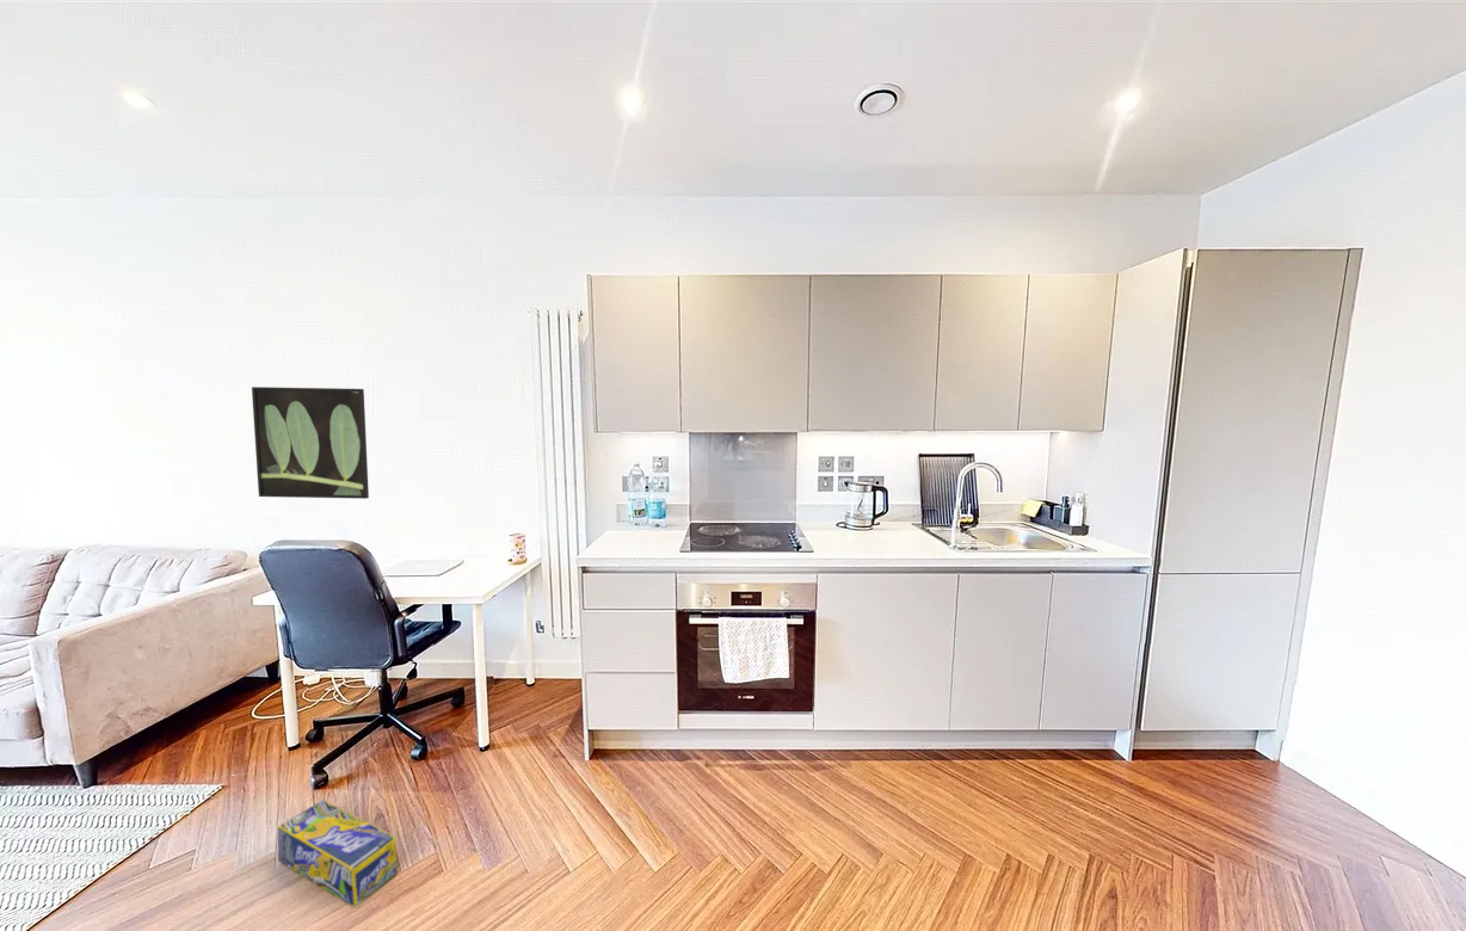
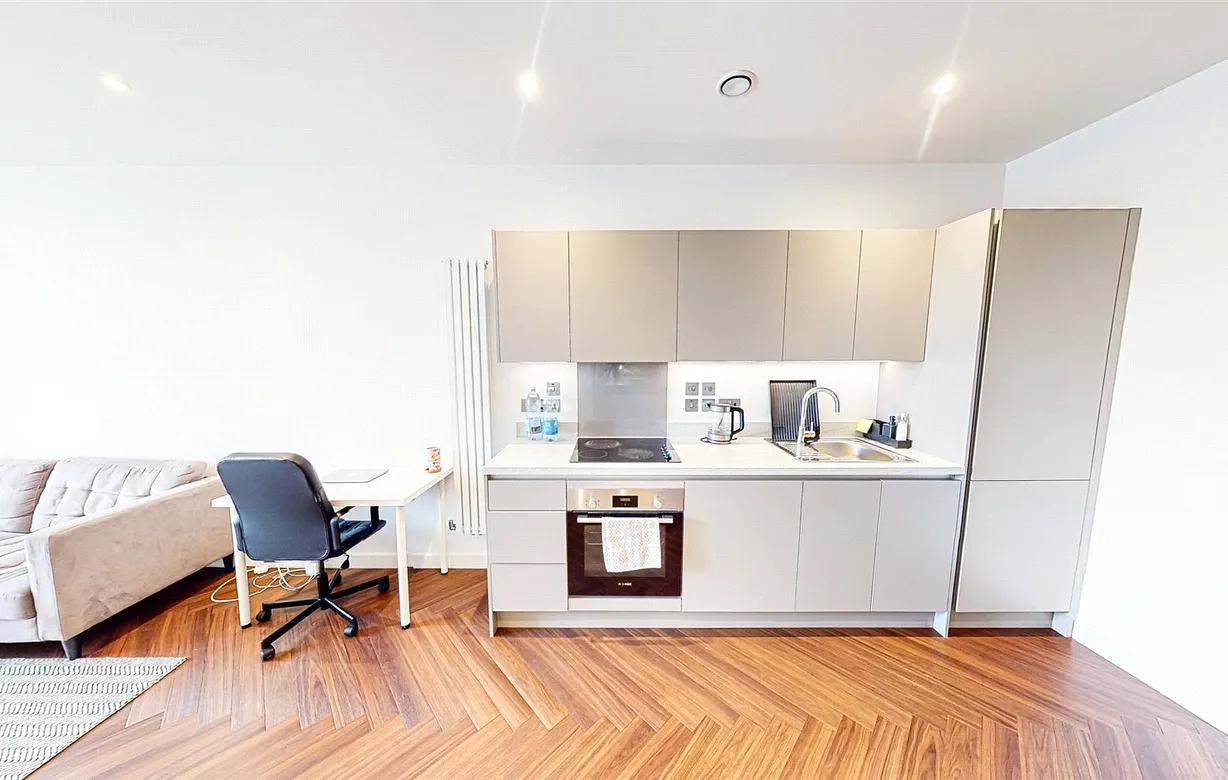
- box [277,799,399,908]
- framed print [251,386,370,500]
